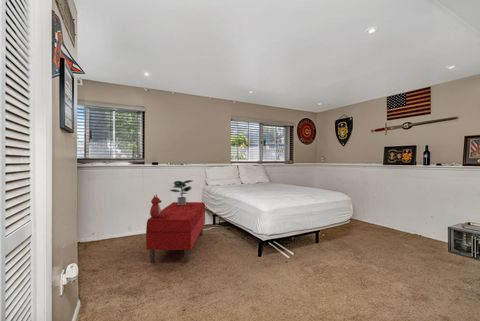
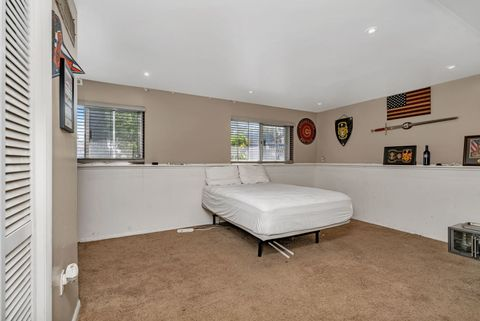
- bench [145,201,206,264]
- stuffed bear [149,193,167,218]
- potted plant [168,179,193,205]
